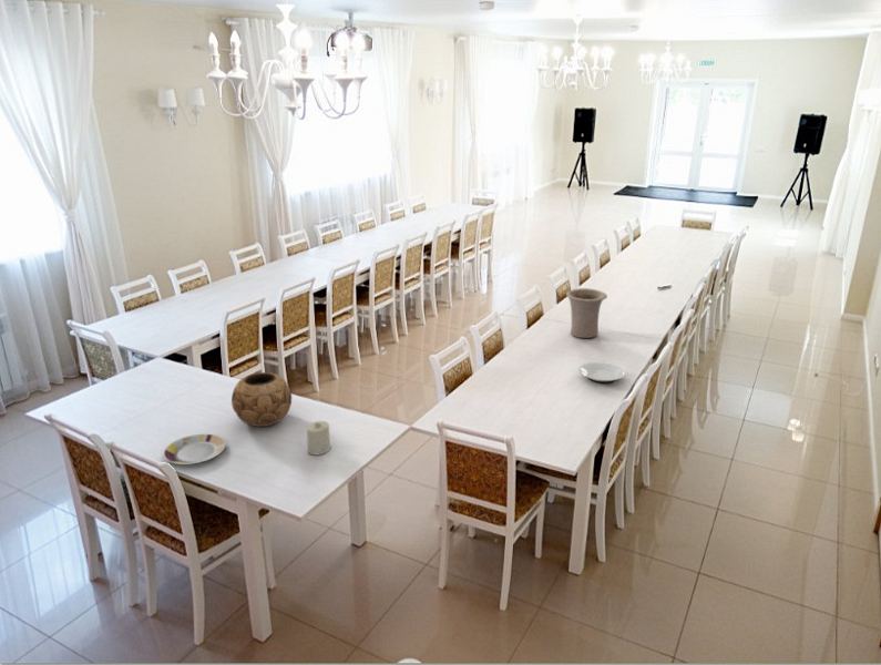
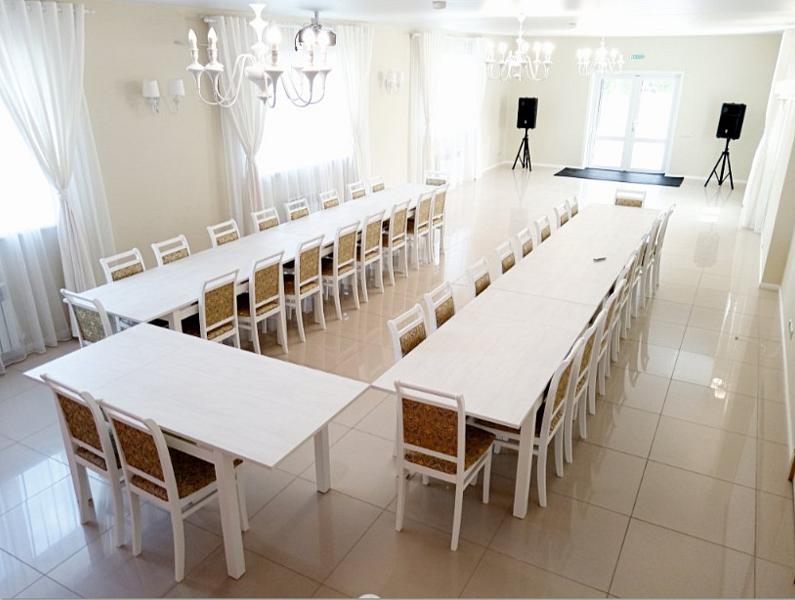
- plate [162,433,227,466]
- decorative bowl [231,371,293,428]
- plate [577,361,626,385]
- vase [565,287,608,339]
- candle [306,420,331,456]
